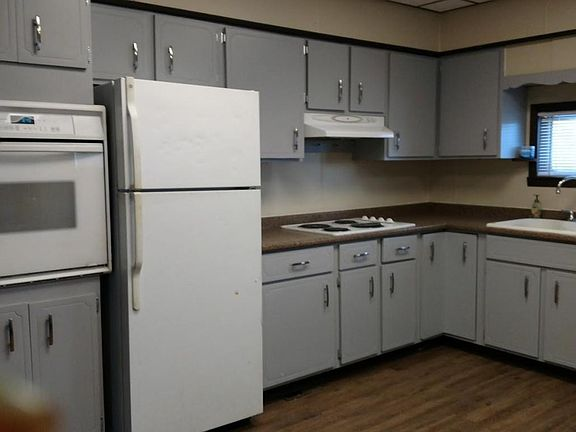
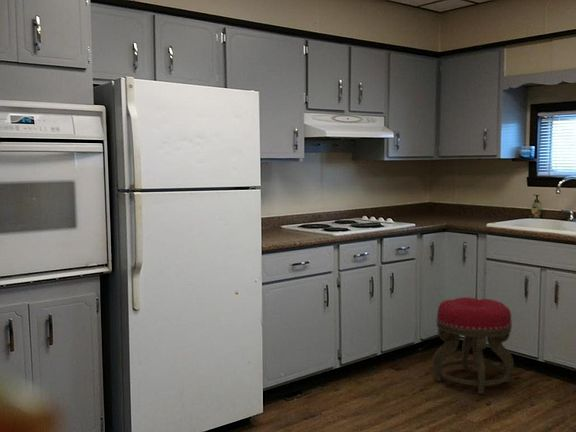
+ stool [432,296,515,395]
